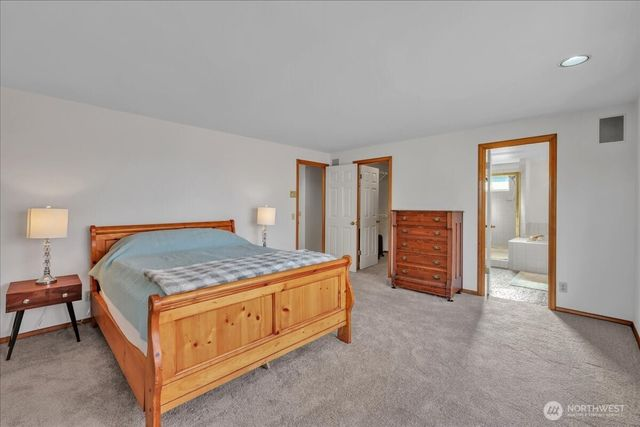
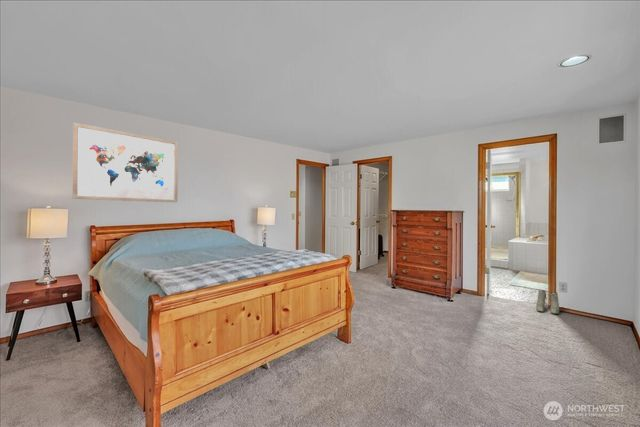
+ wall art [71,122,179,203]
+ boots [535,289,560,315]
